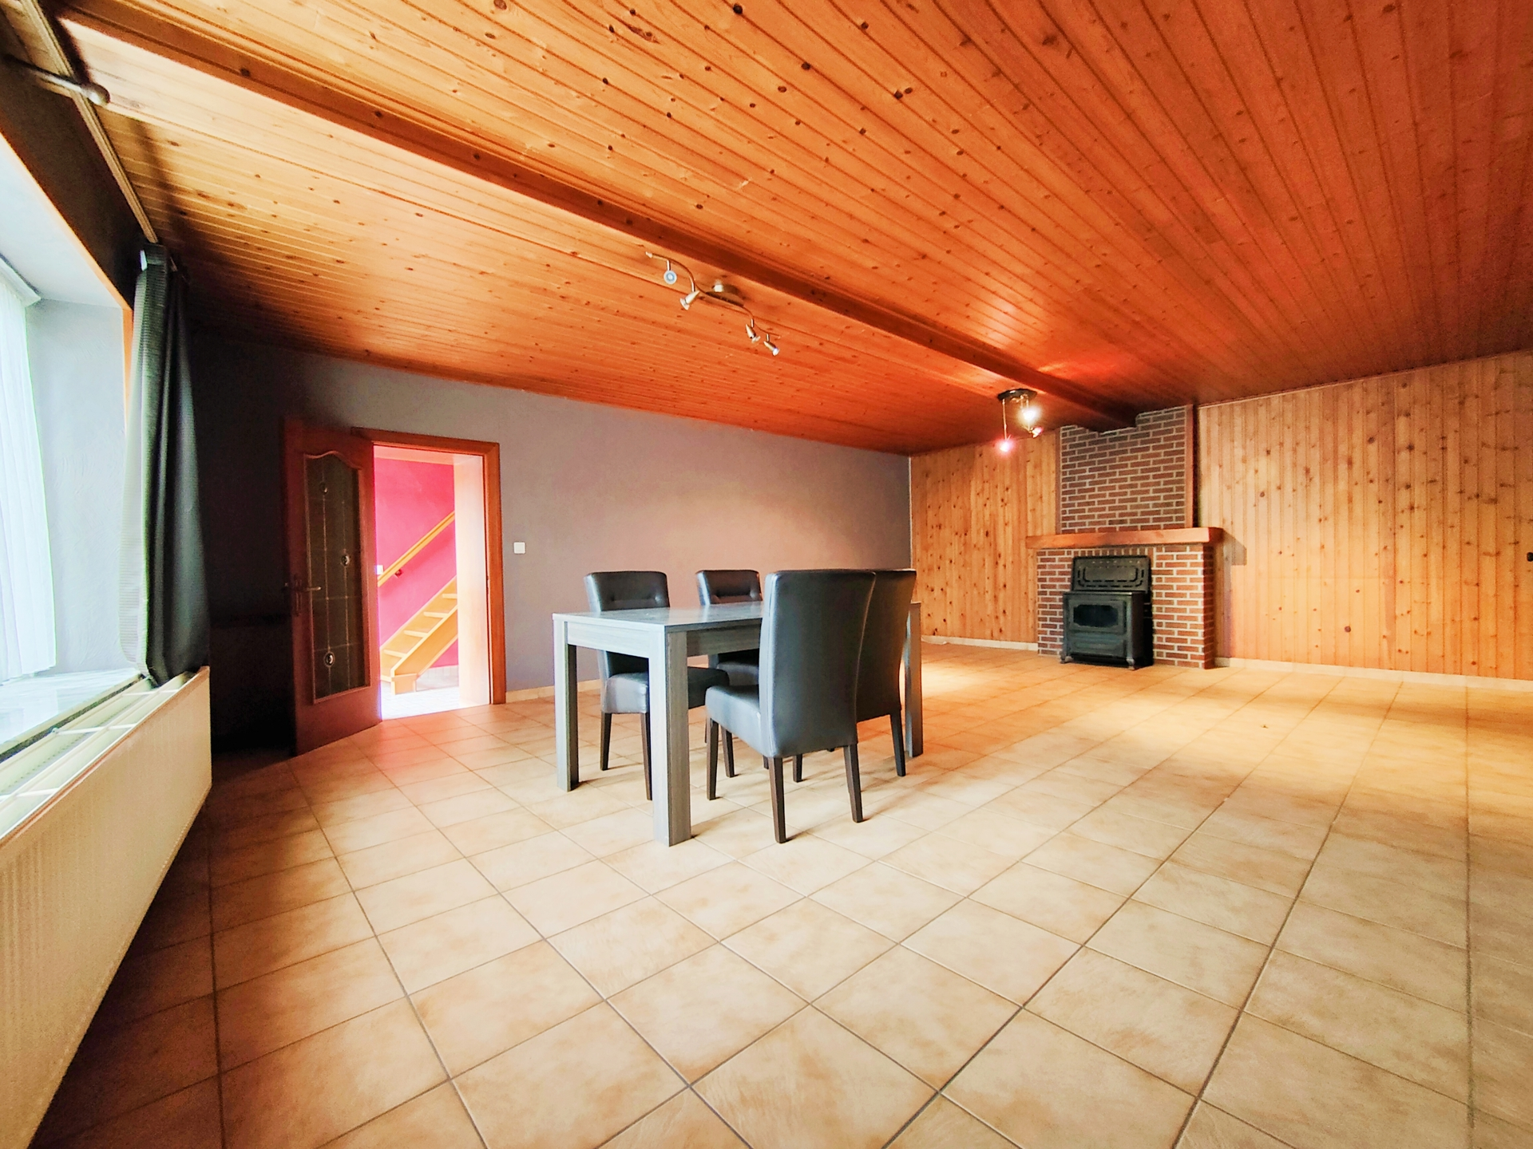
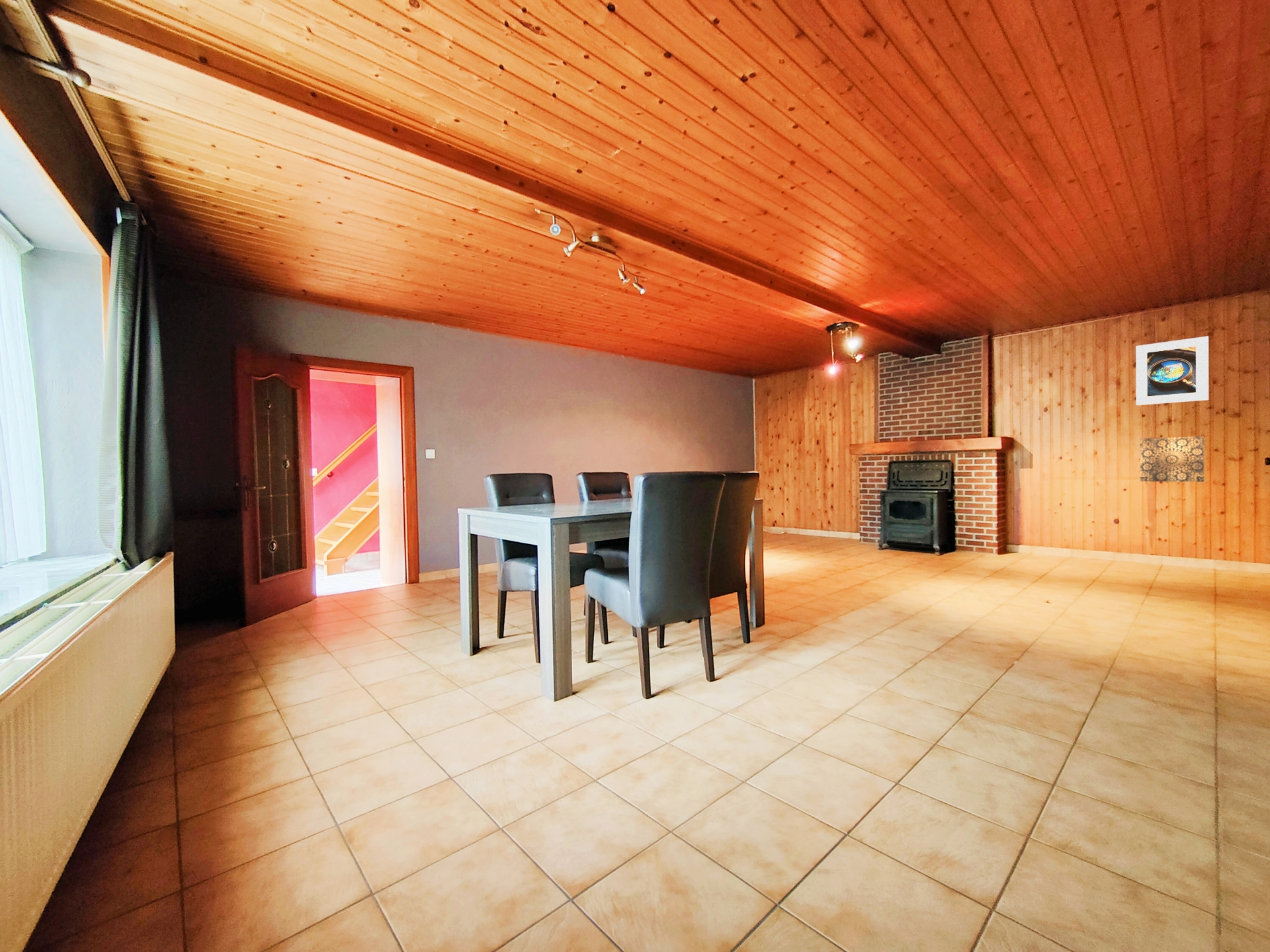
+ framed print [1135,336,1209,406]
+ wall art [1140,436,1205,483]
